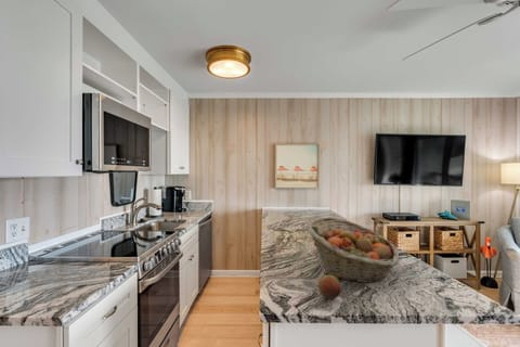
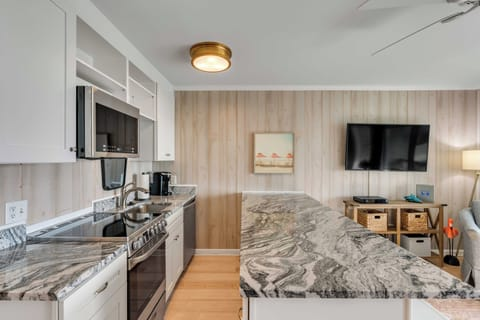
- apple [317,274,342,300]
- fruit basket [306,217,400,284]
